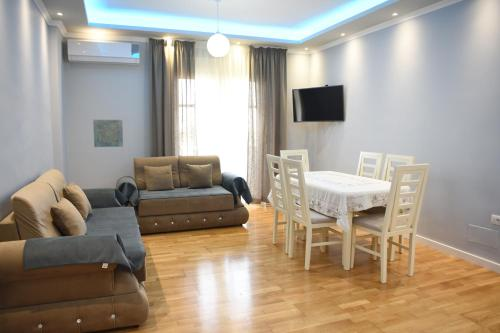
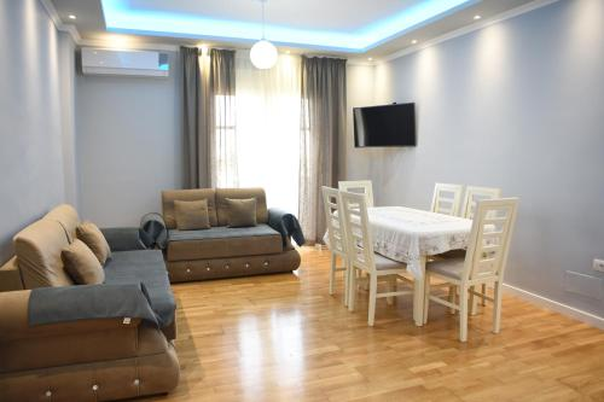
- wall art [92,119,124,148]
